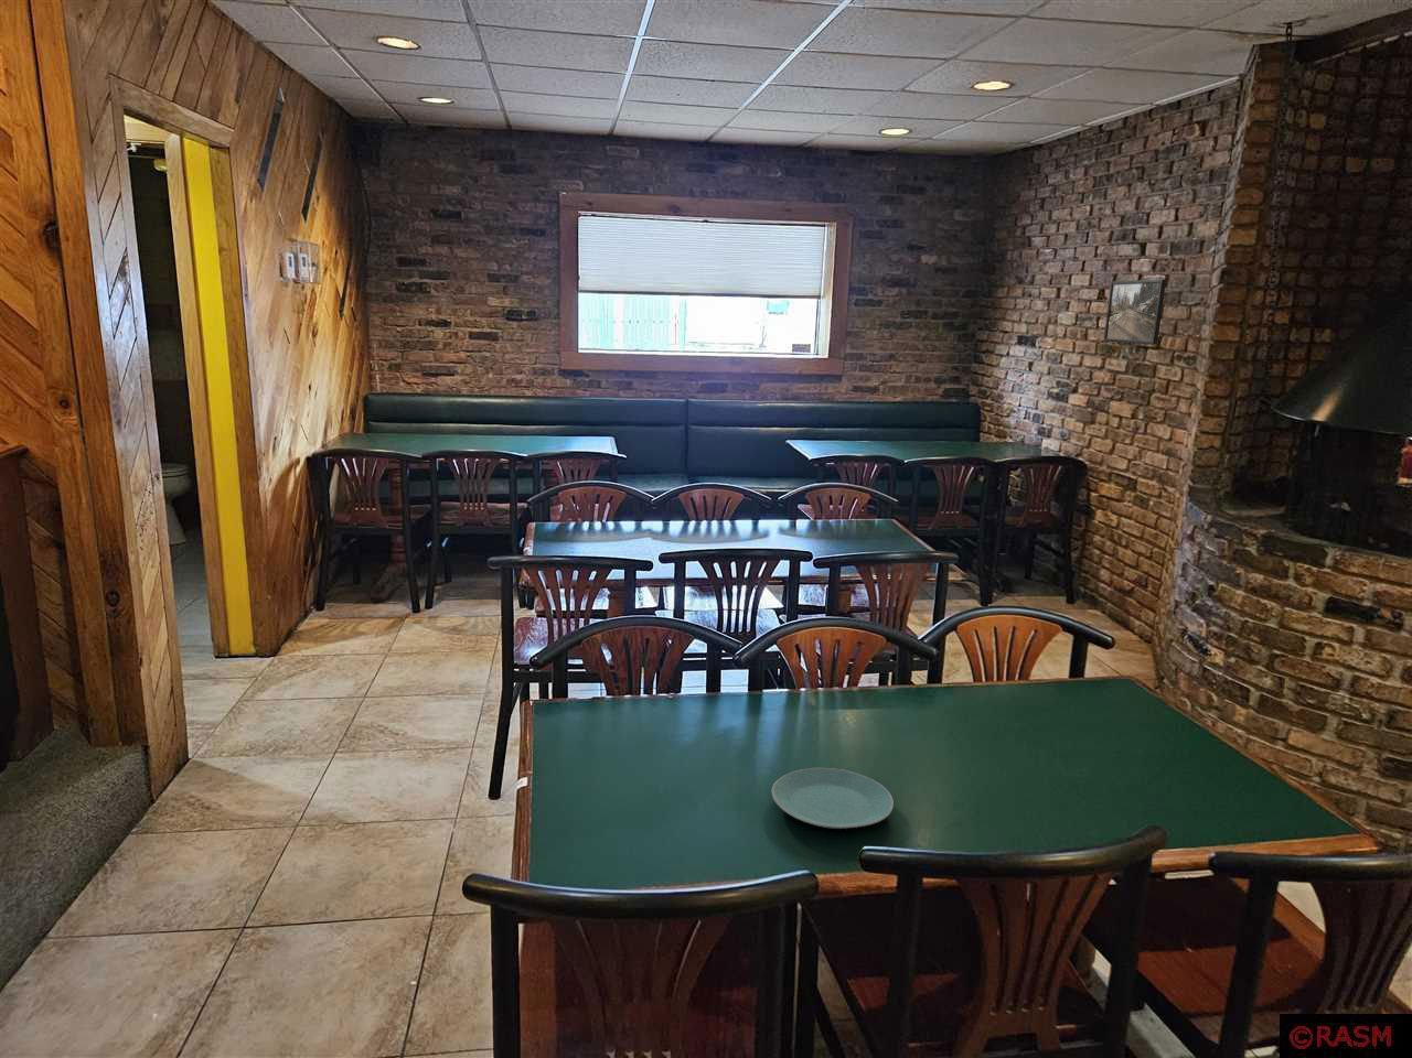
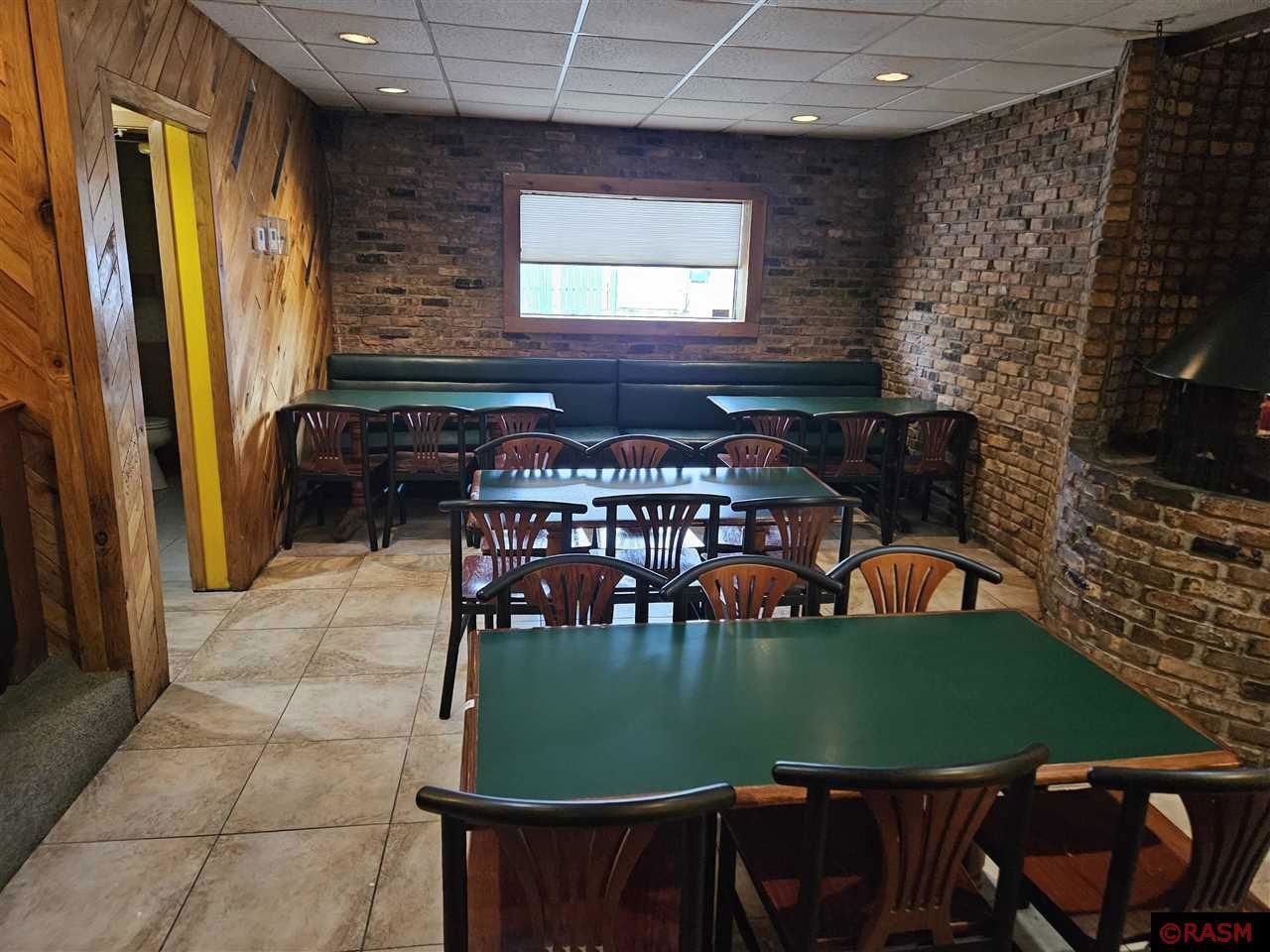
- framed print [1103,279,1167,346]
- plate [770,767,895,830]
